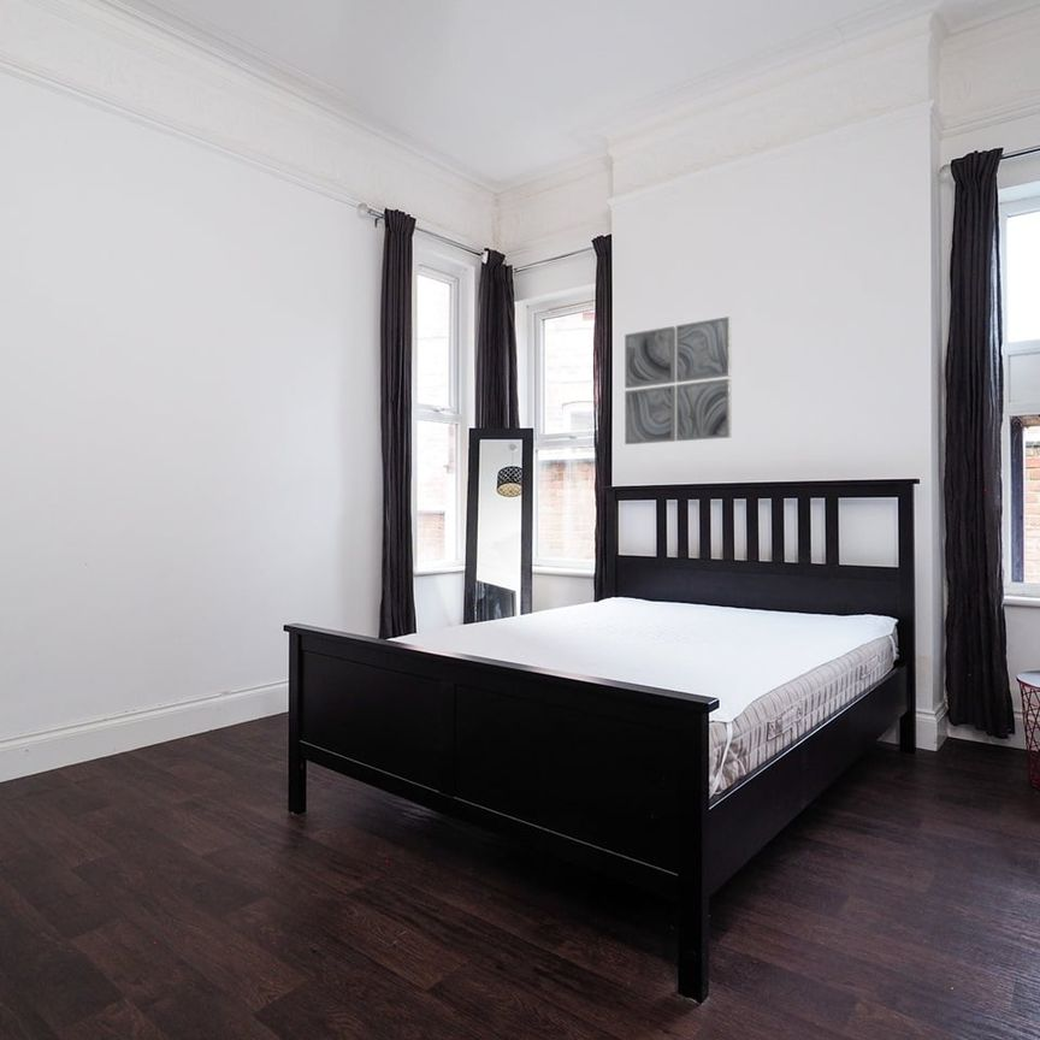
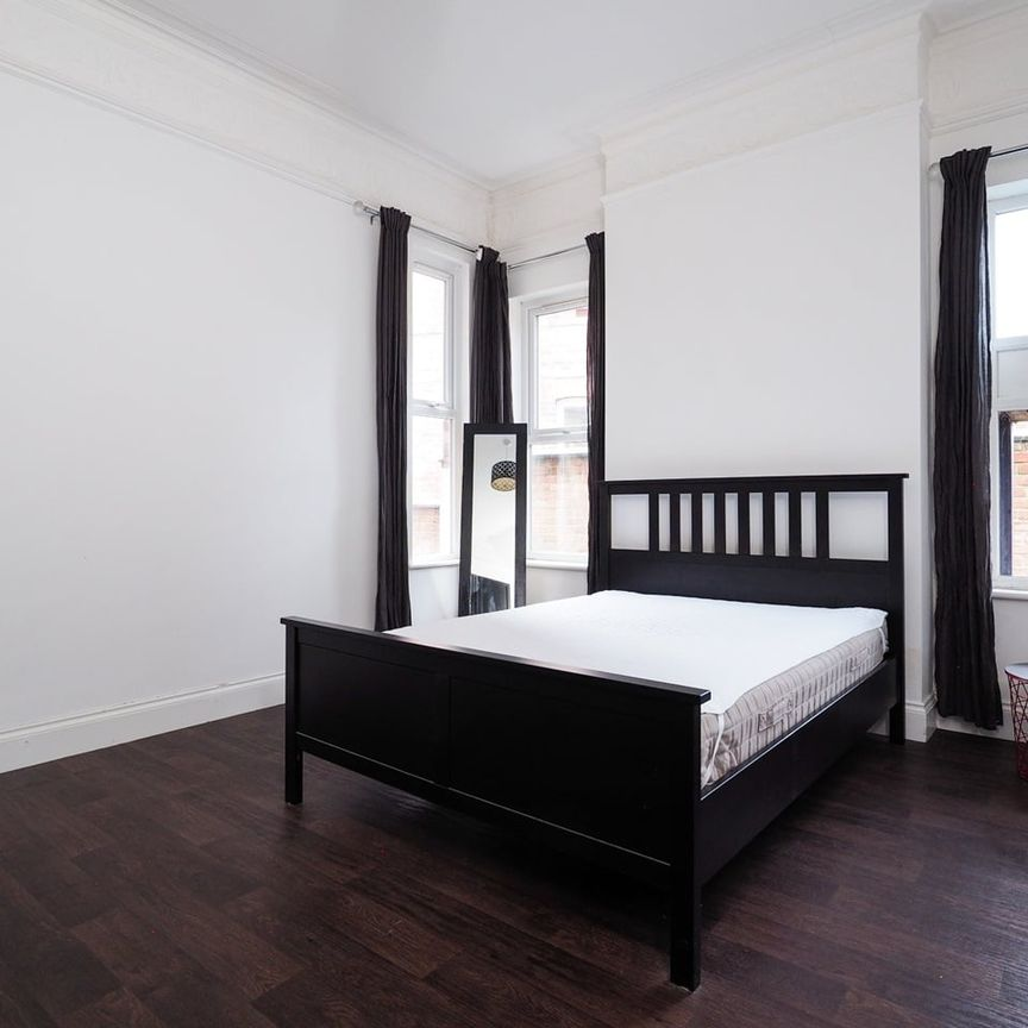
- wall art [624,315,733,445]
